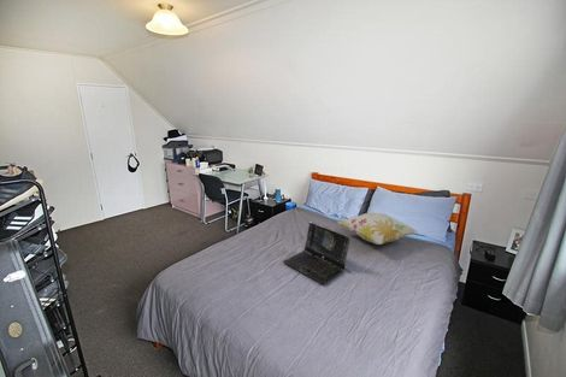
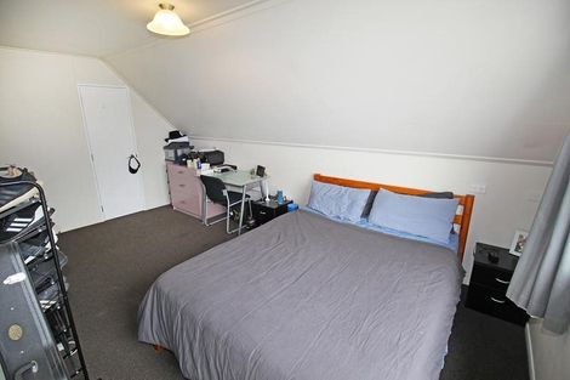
- decorative pillow [336,212,419,246]
- laptop computer [282,220,352,285]
